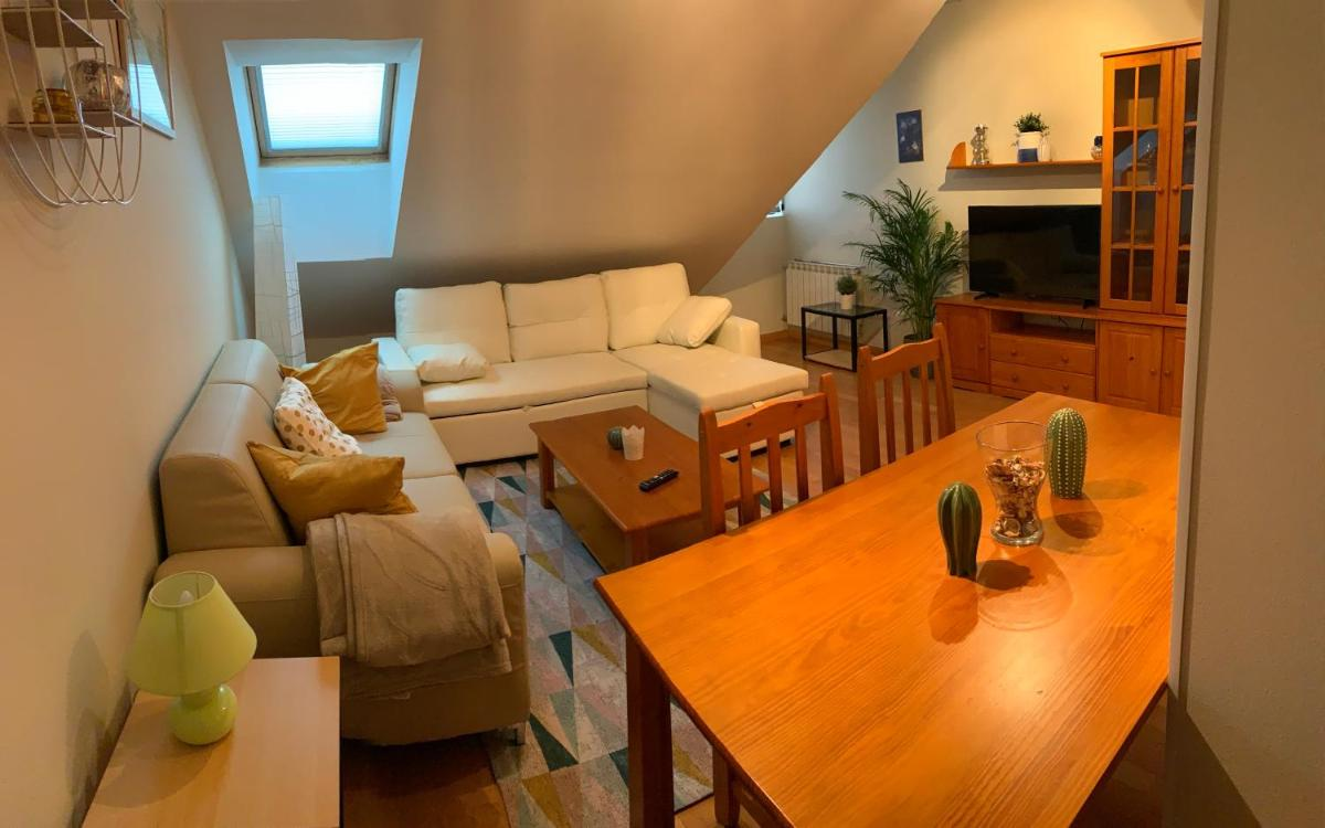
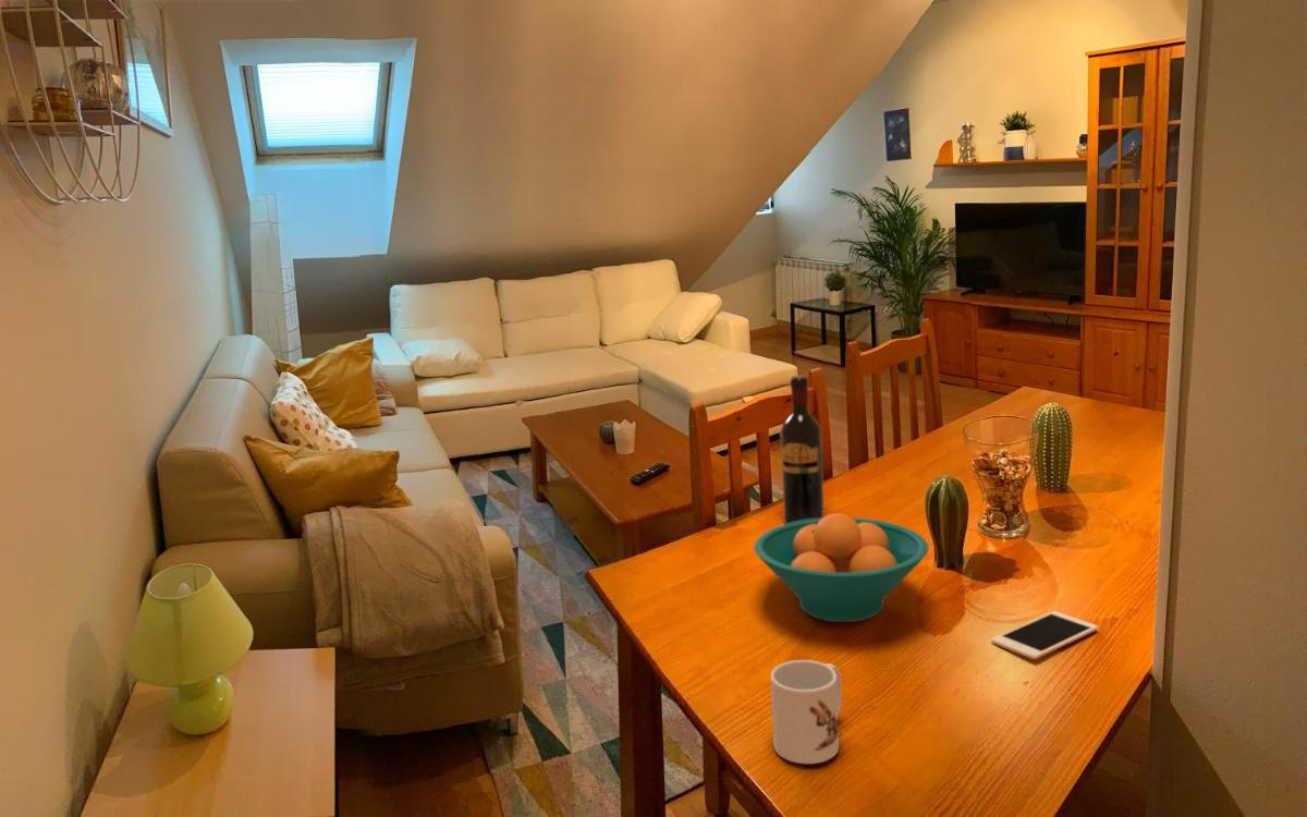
+ mug [770,659,843,765]
+ cell phone [990,610,1099,660]
+ wine bottle [780,374,824,524]
+ fruit bowl [753,512,929,623]
